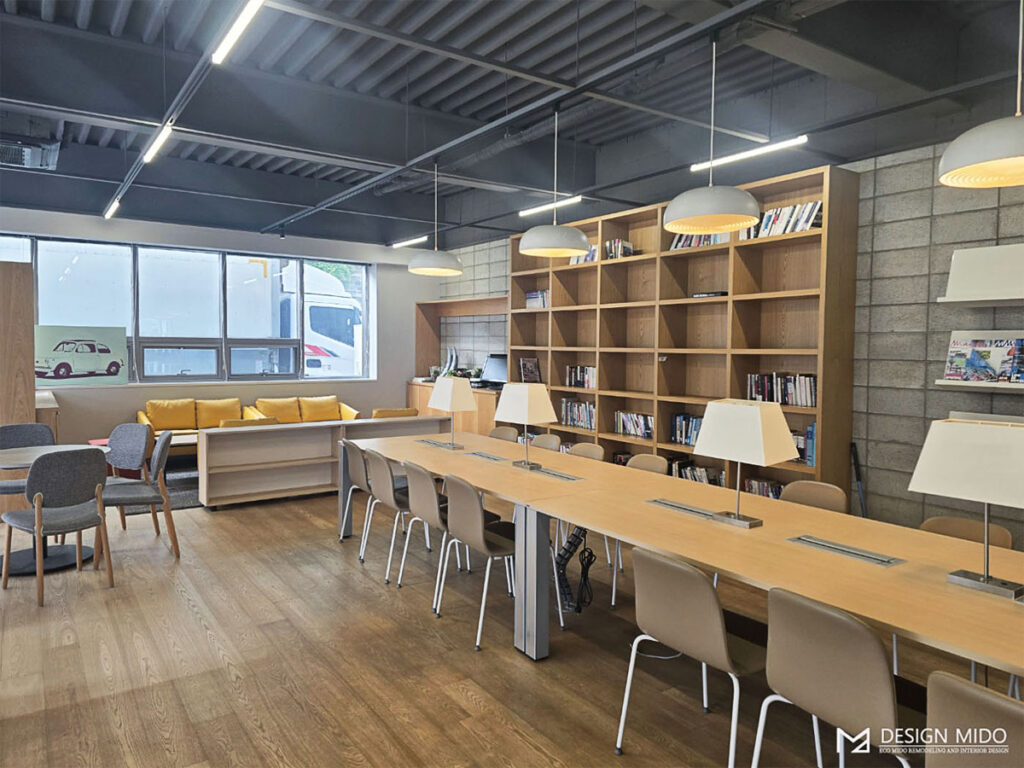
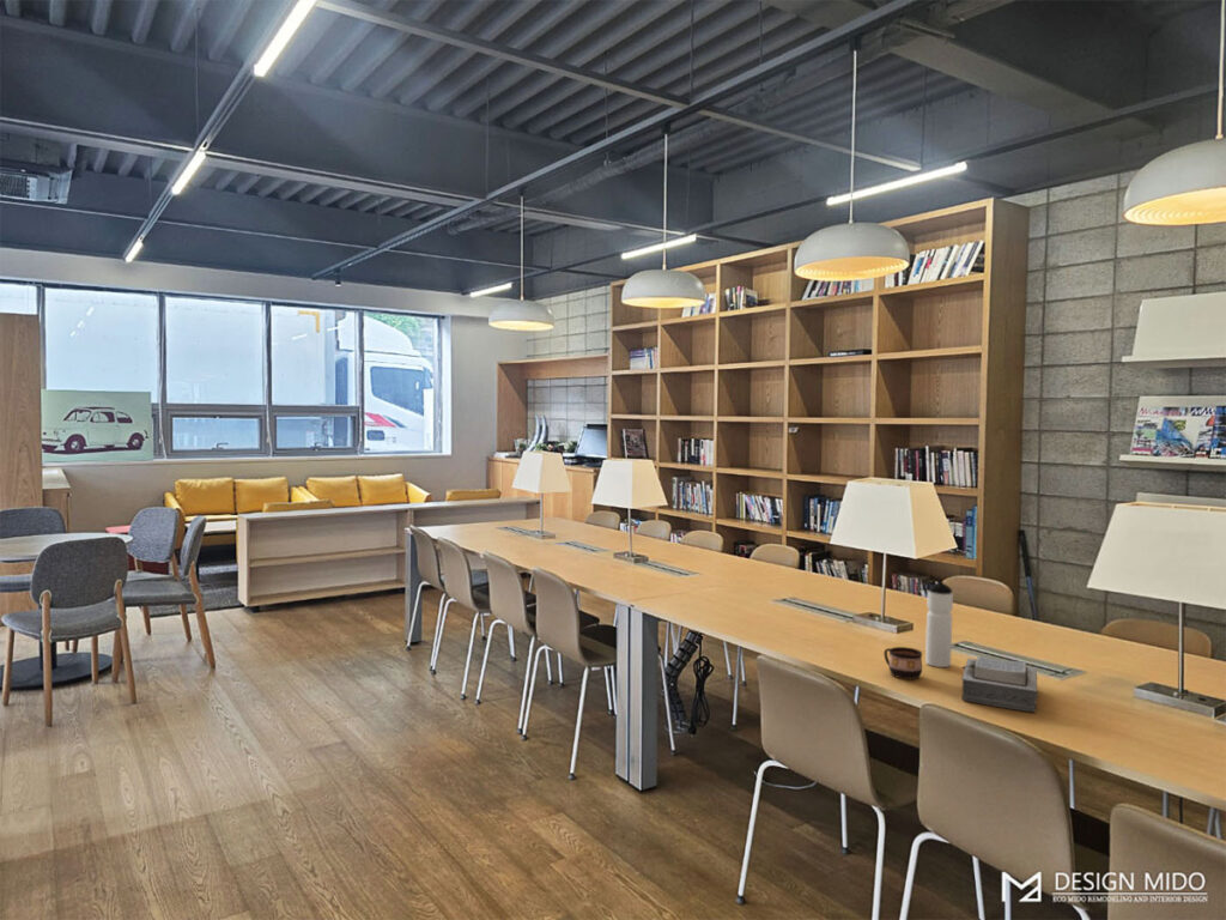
+ cup [882,646,923,680]
+ water bottle [924,579,954,668]
+ bible [960,655,1038,714]
